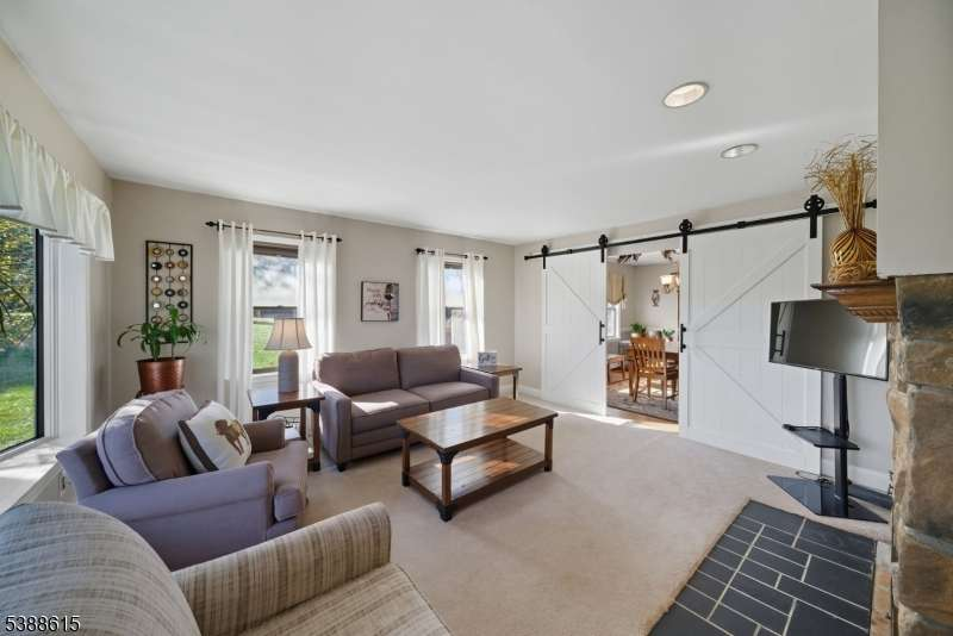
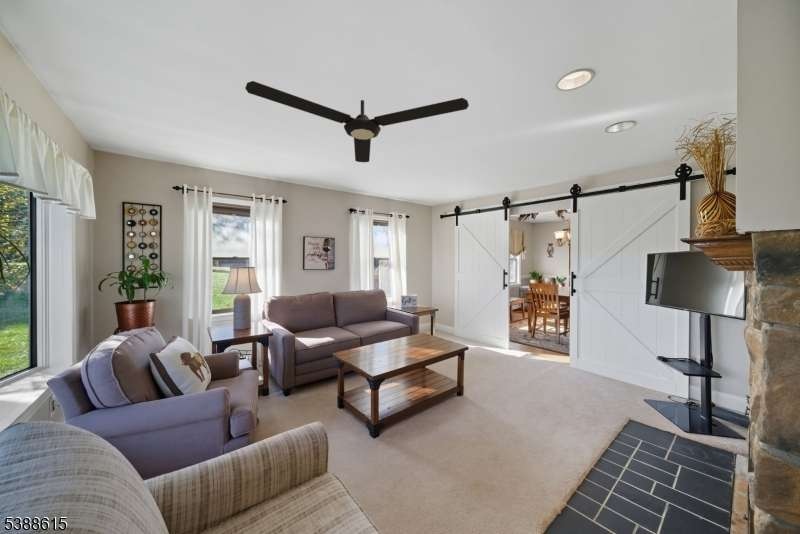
+ ceiling fan [244,80,470,163]
